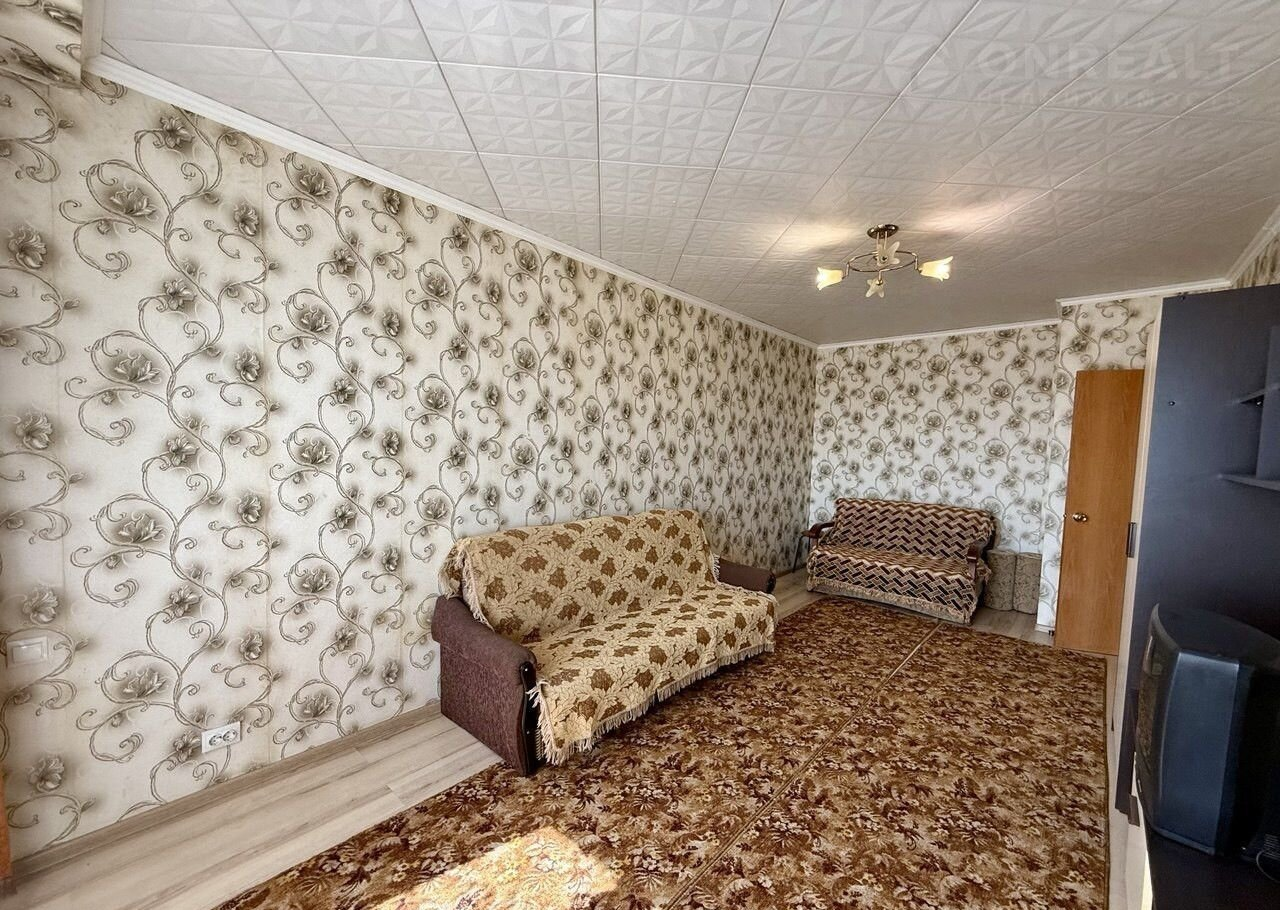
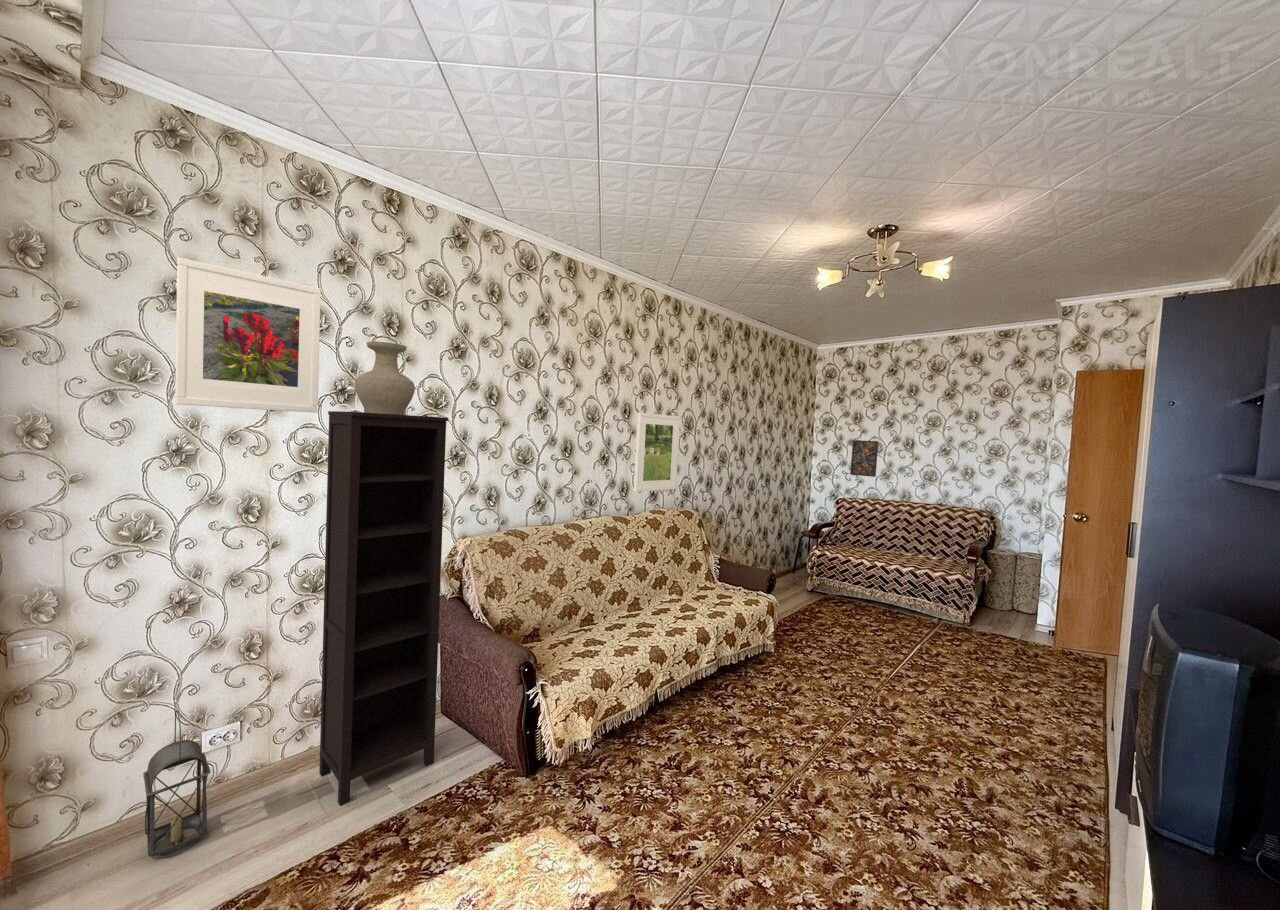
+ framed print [633,412,681,493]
+ bookcase [318,410,449,807]
+ lantern [142,709,212,860]
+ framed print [174,257,322,414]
+ vase [354,340,416,415]
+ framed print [849,439,879,478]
